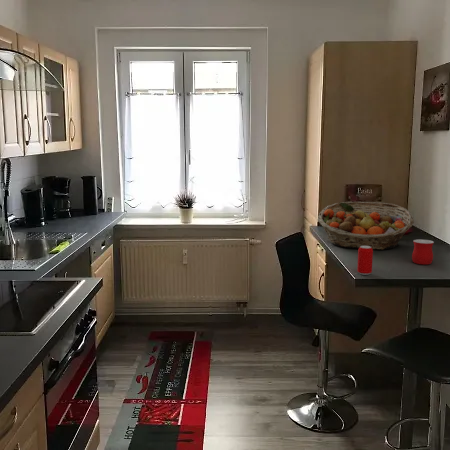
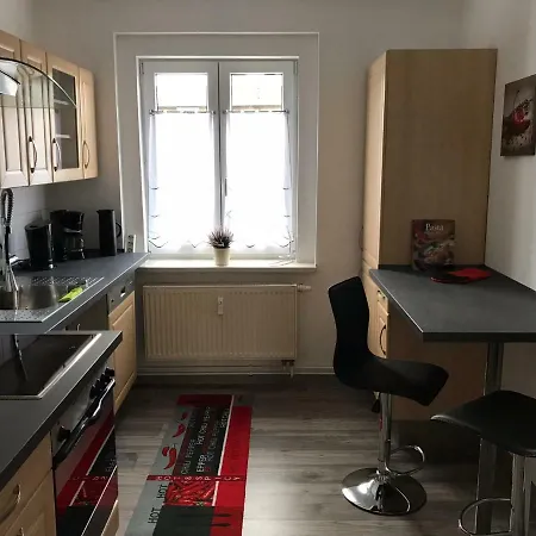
- beverage can [356,246,374,276]
- mug [411,239,435,265]
- fruit basket [317,201,415,250]
